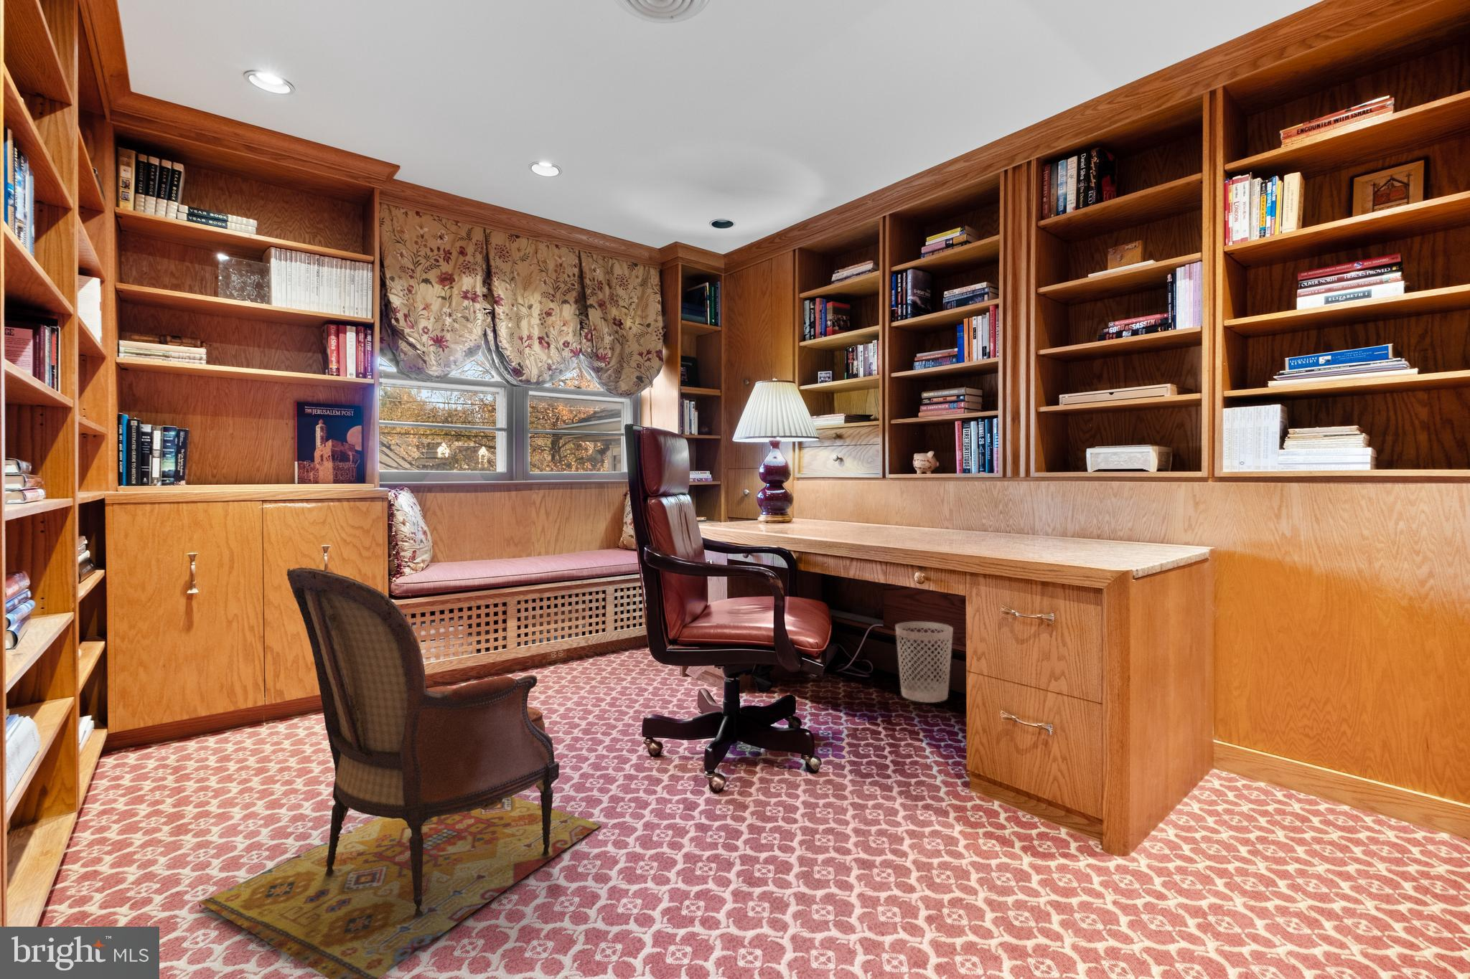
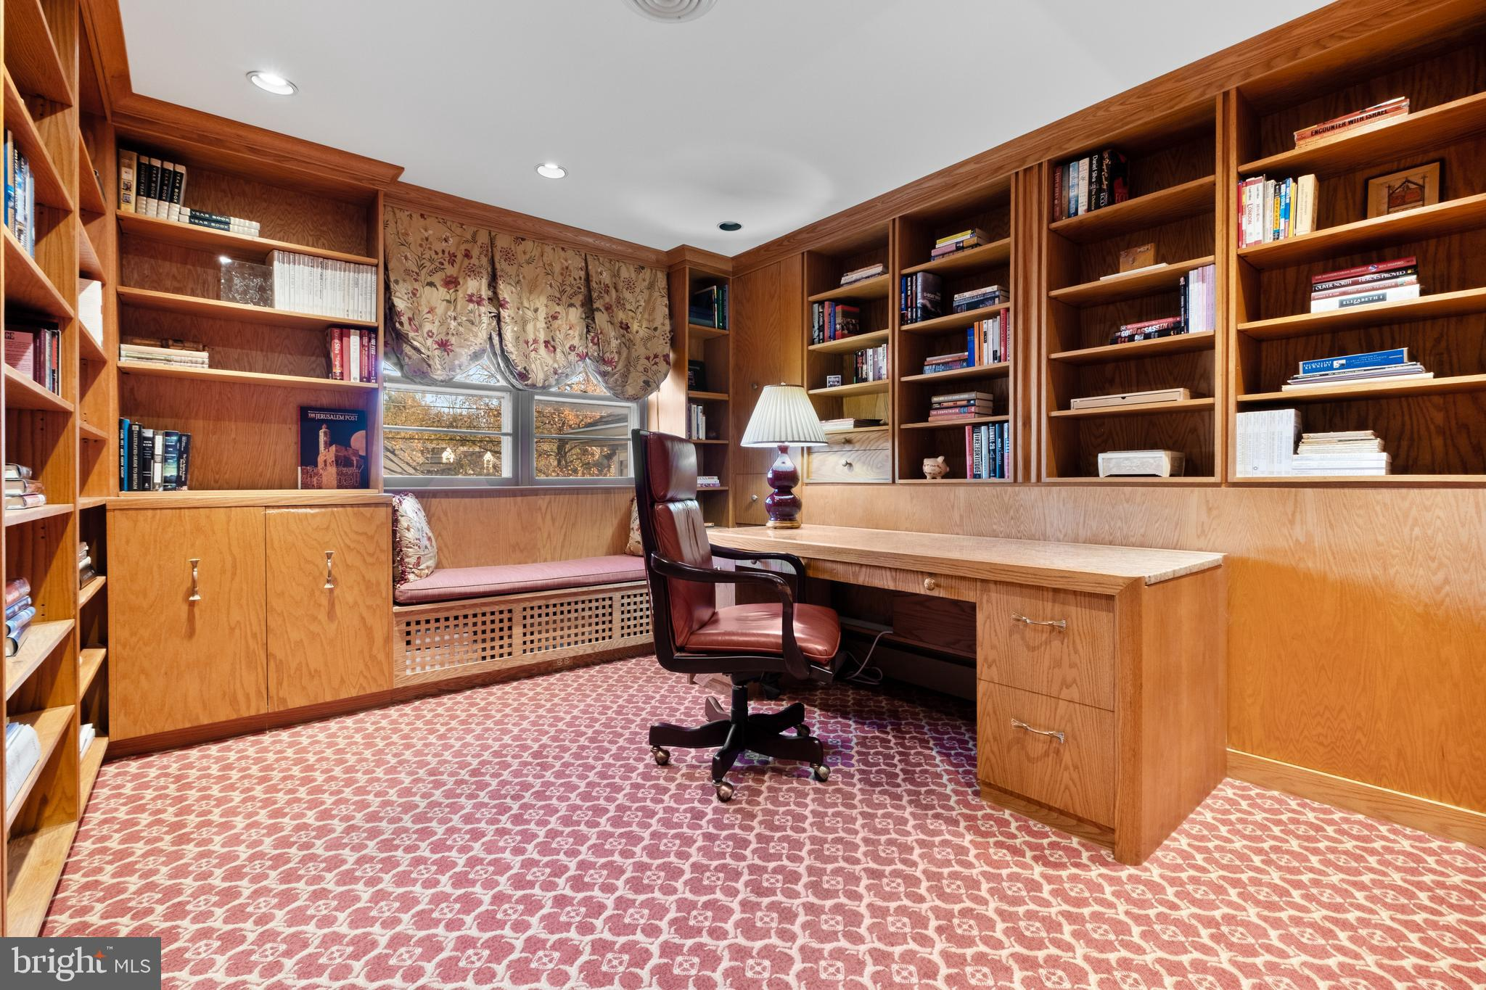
- wastebasket [895,621,954,704]
- armchair [198,567,602,979]
